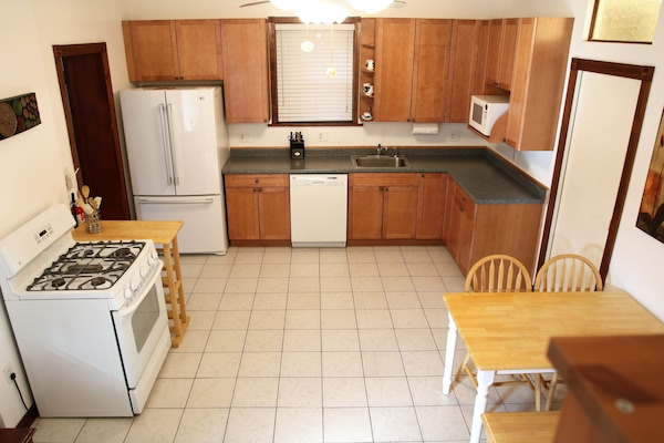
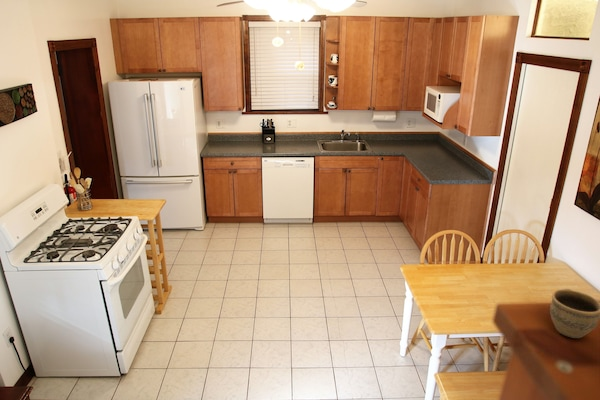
+ cup [549,288,600,339]
